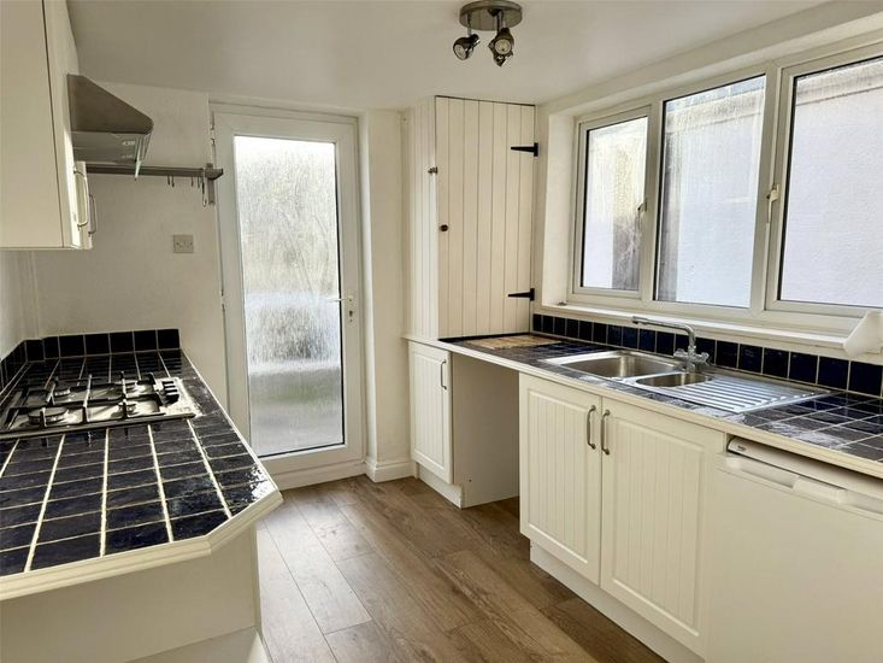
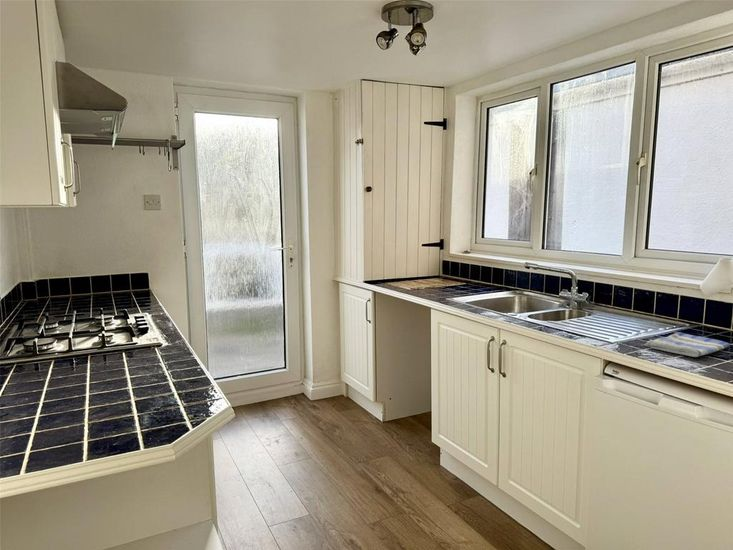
+ dish towel [645,331,731,358]
